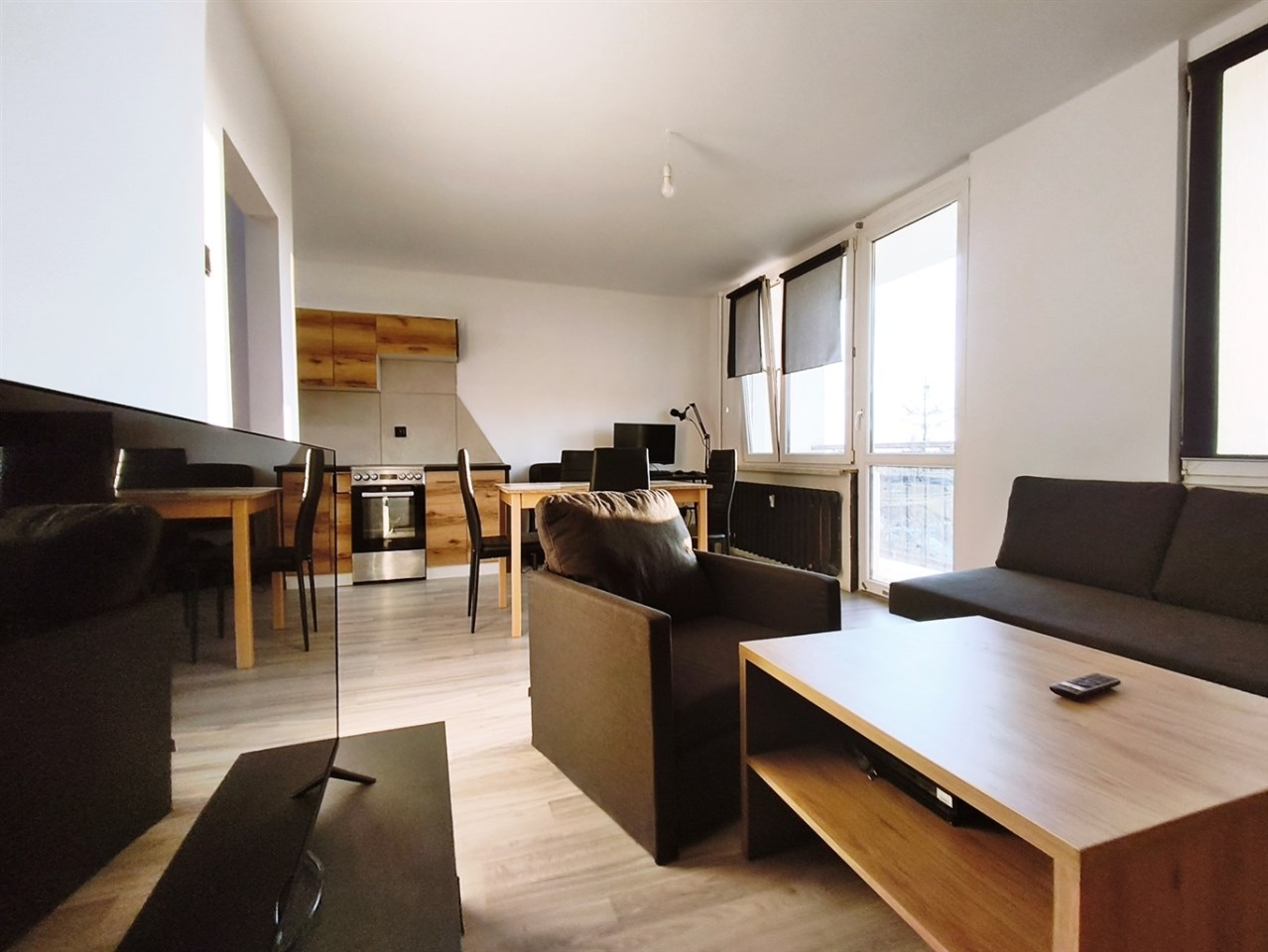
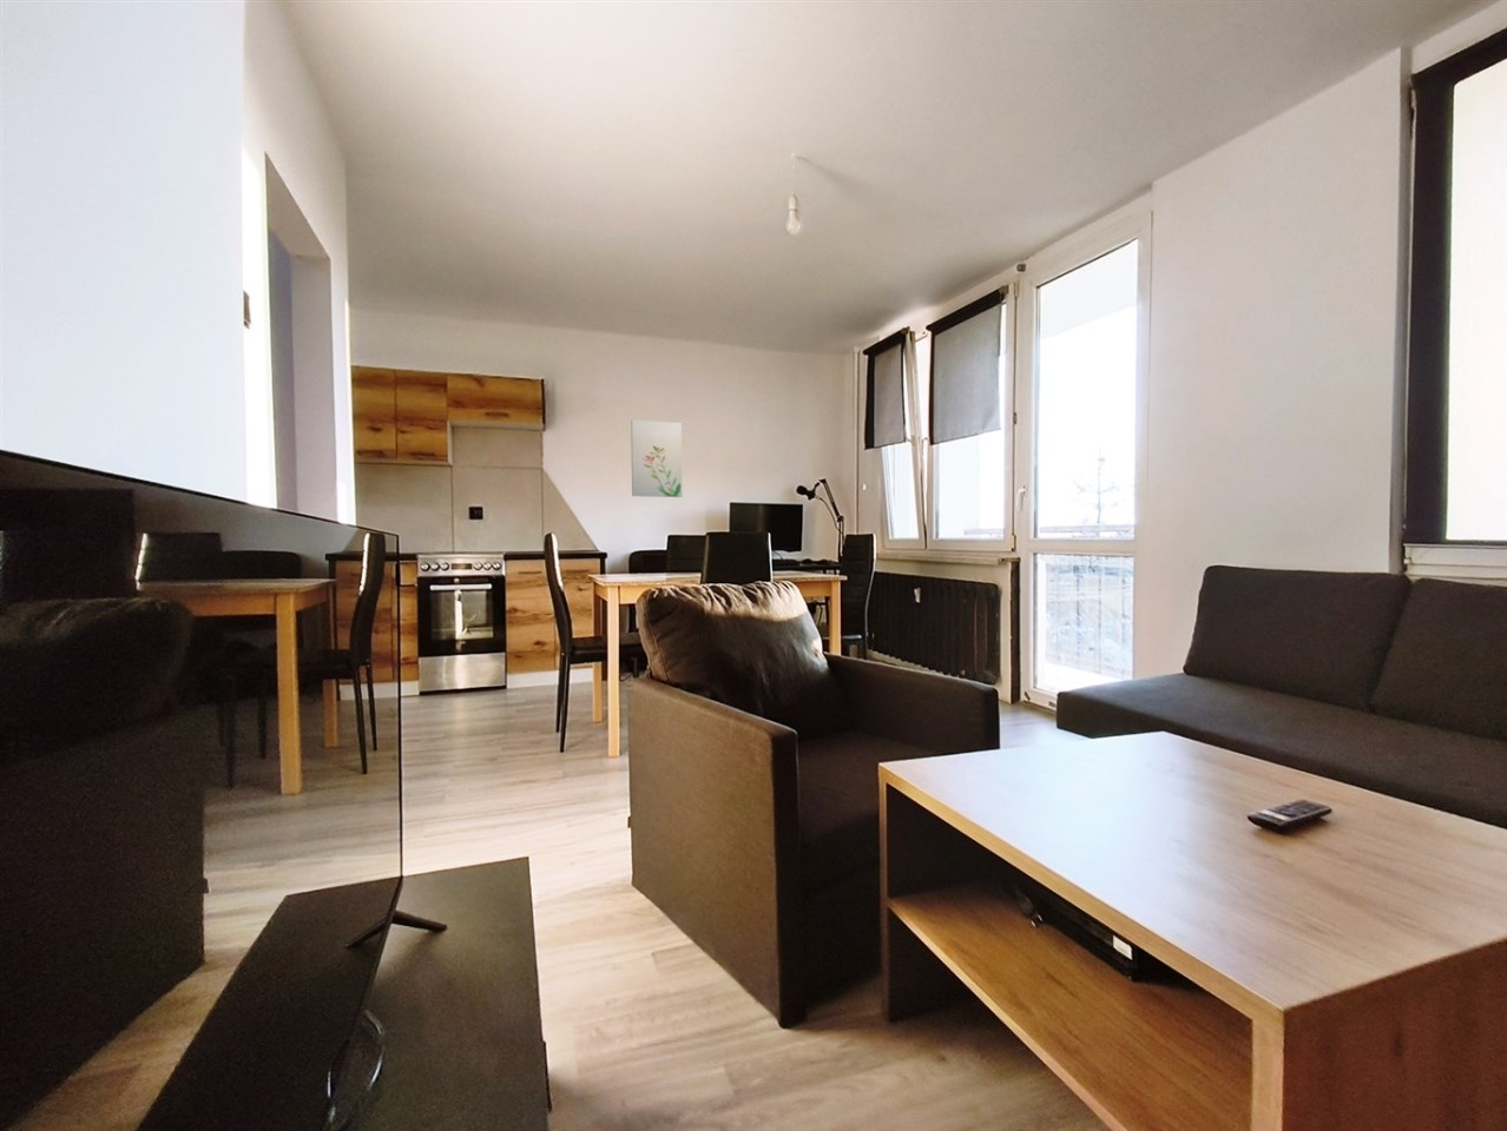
+ wall art [630,419,682,498]
